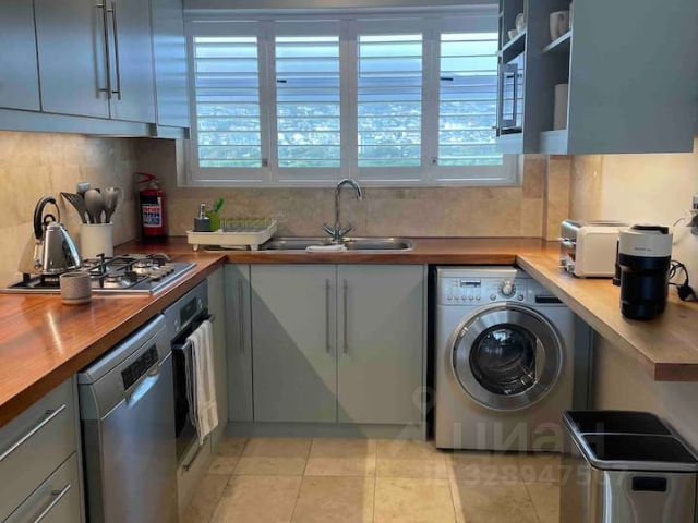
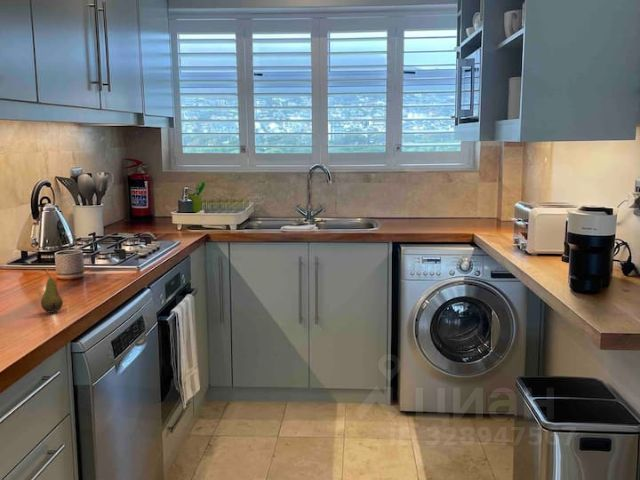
+ fruit [40,268,64,314]
